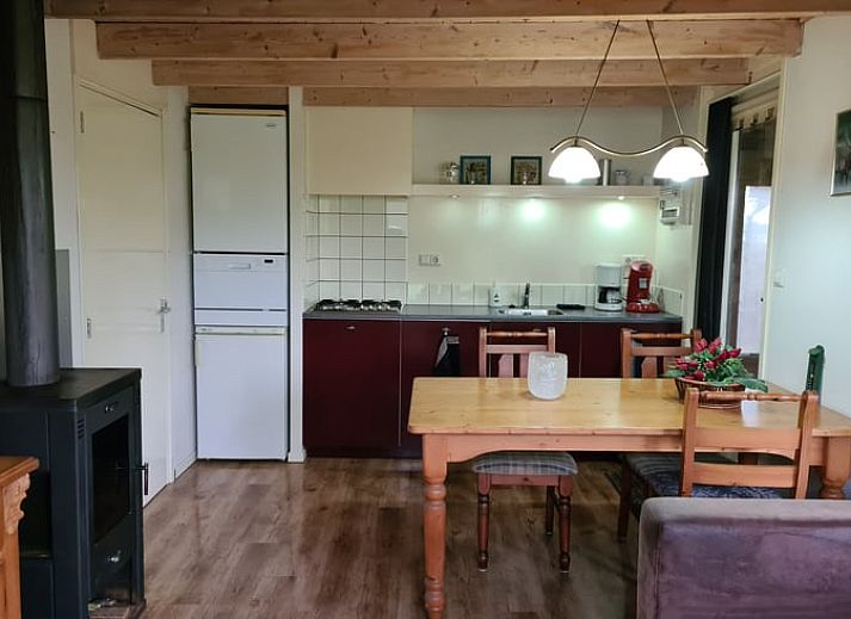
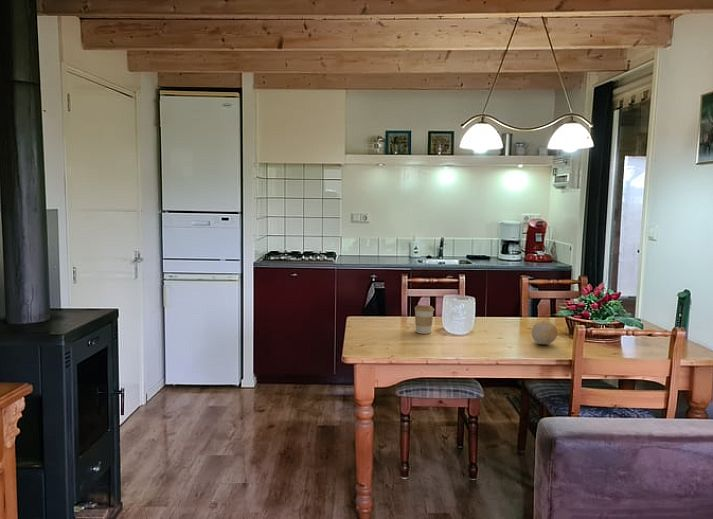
+ coffee cup [413,304,435,335]
+ fruit [531,320,559,345]
